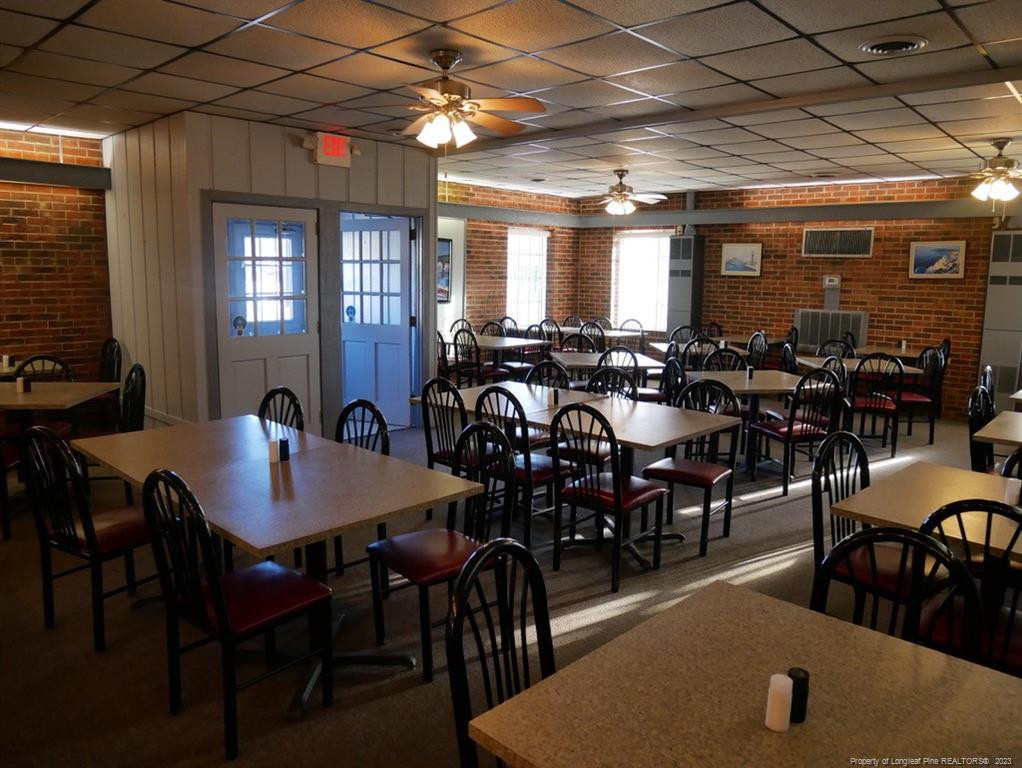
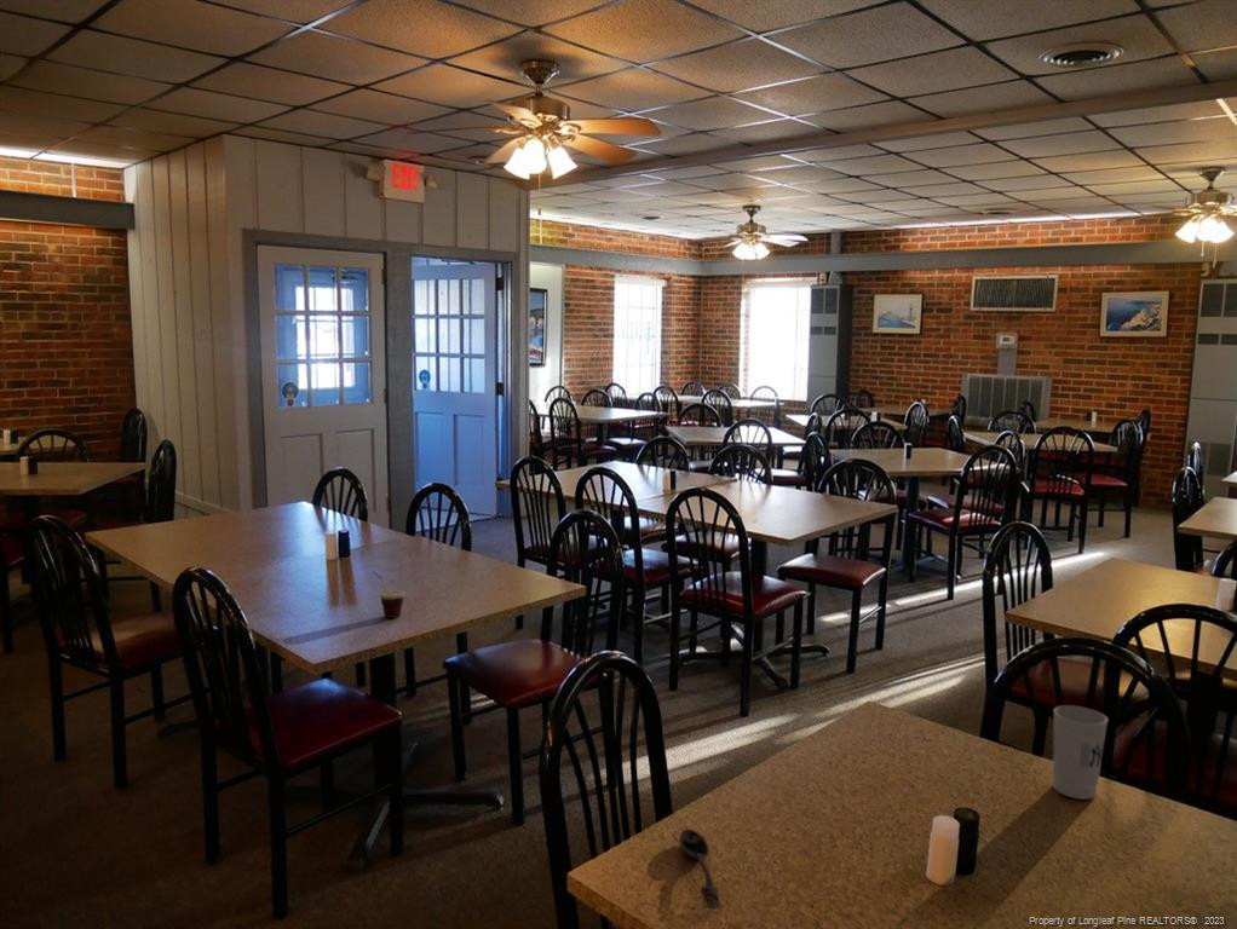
+ spoon [679,827,721,910]
+ cup [1052,704,1109,801]
+ cup [373,571,405,619]
